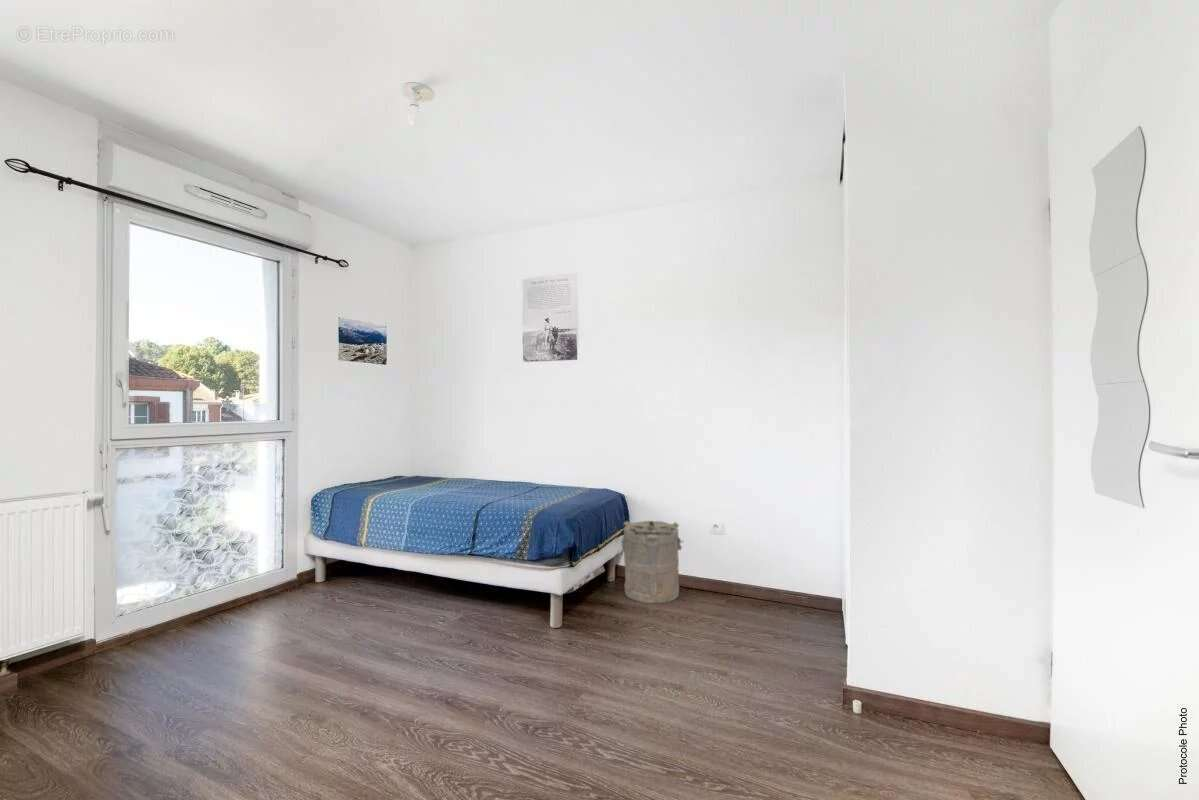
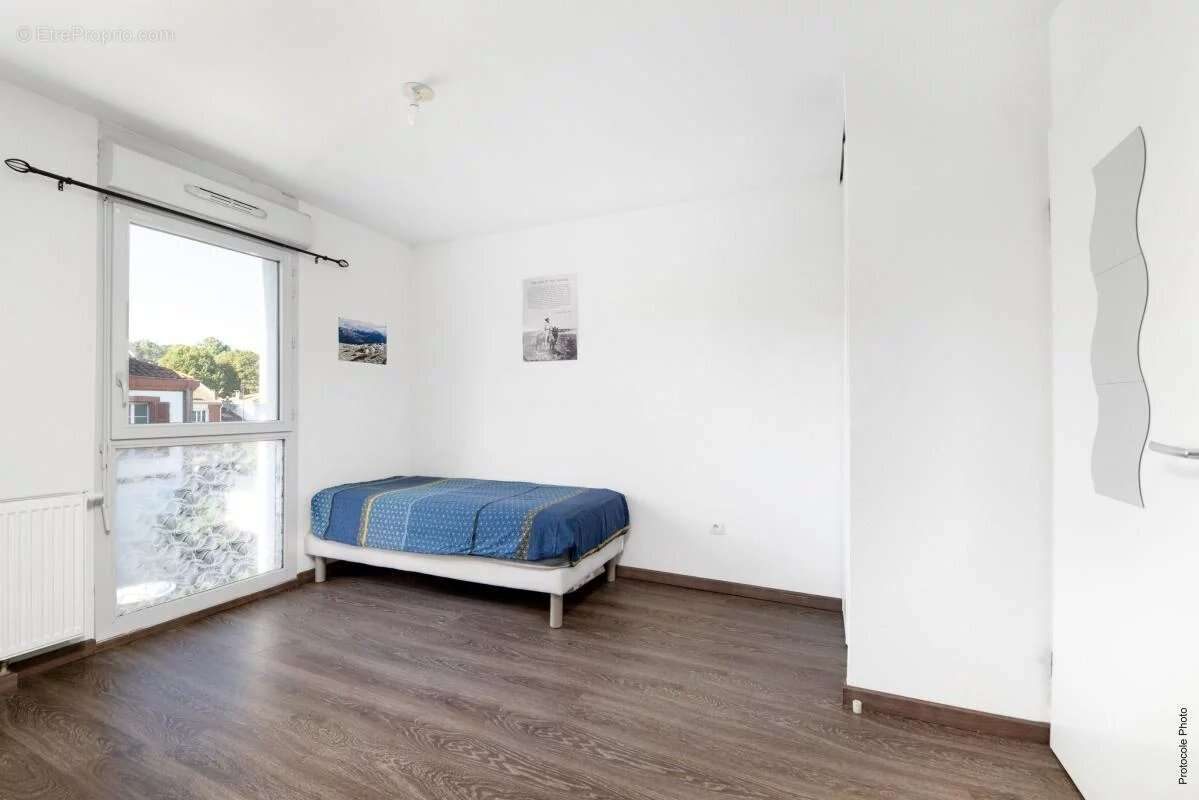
- laundry hamper [620,520,685,604]
